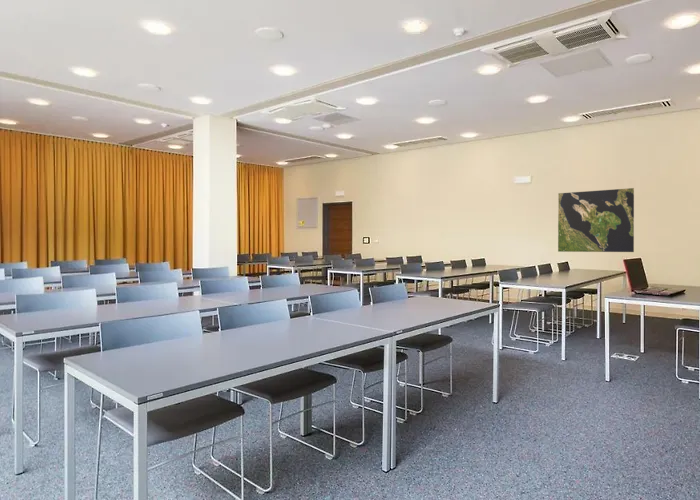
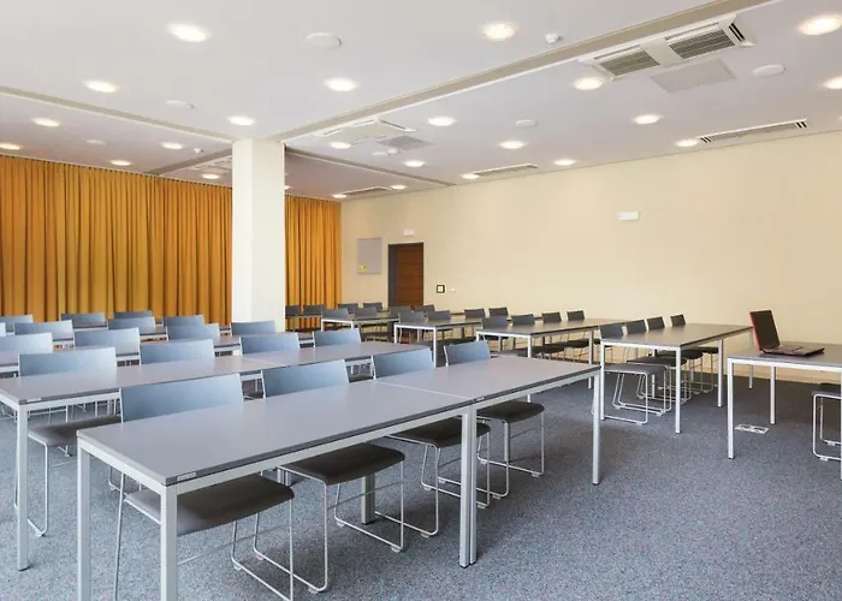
- world map [557,187,635,253]
